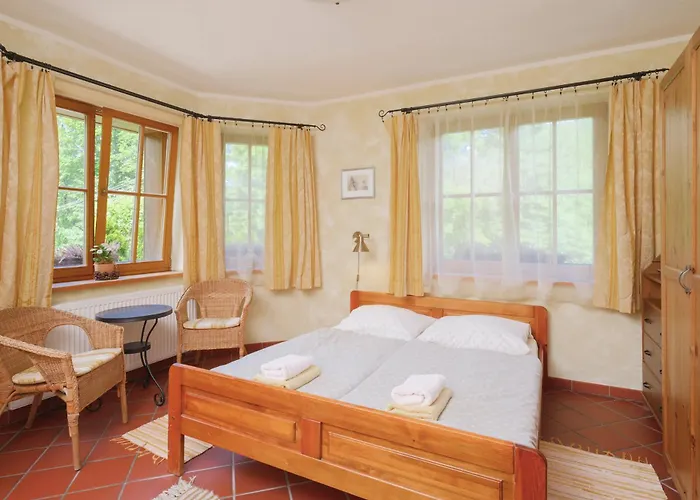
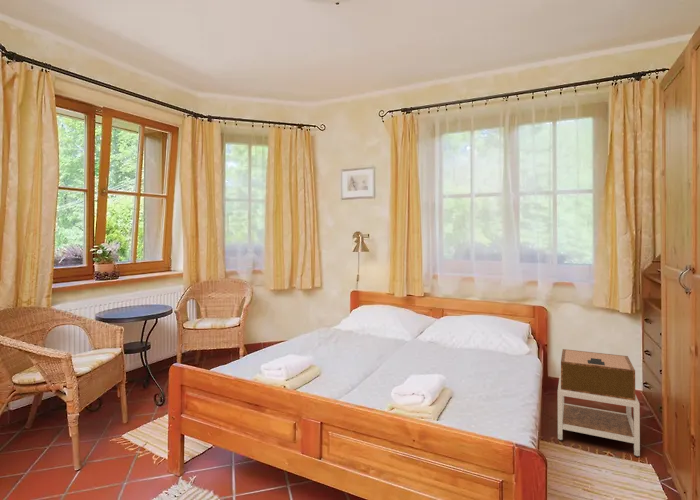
+ nightstand [557,348,641,457]
